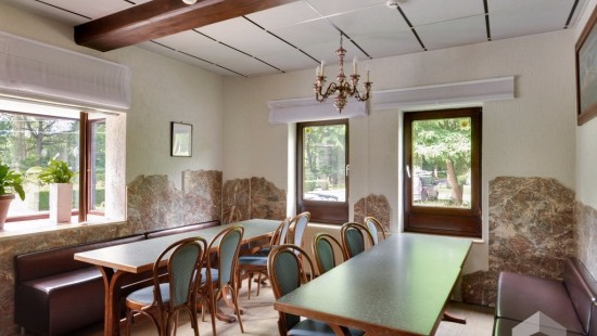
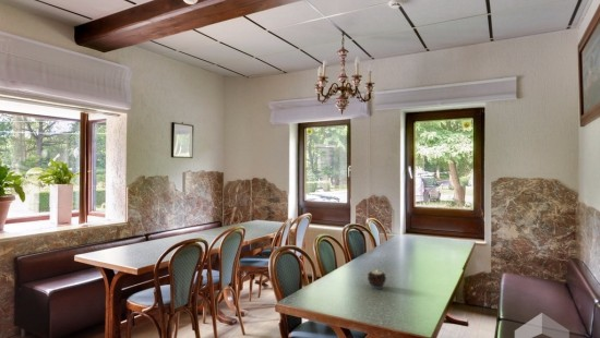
+ candle [367,269,387,290]
